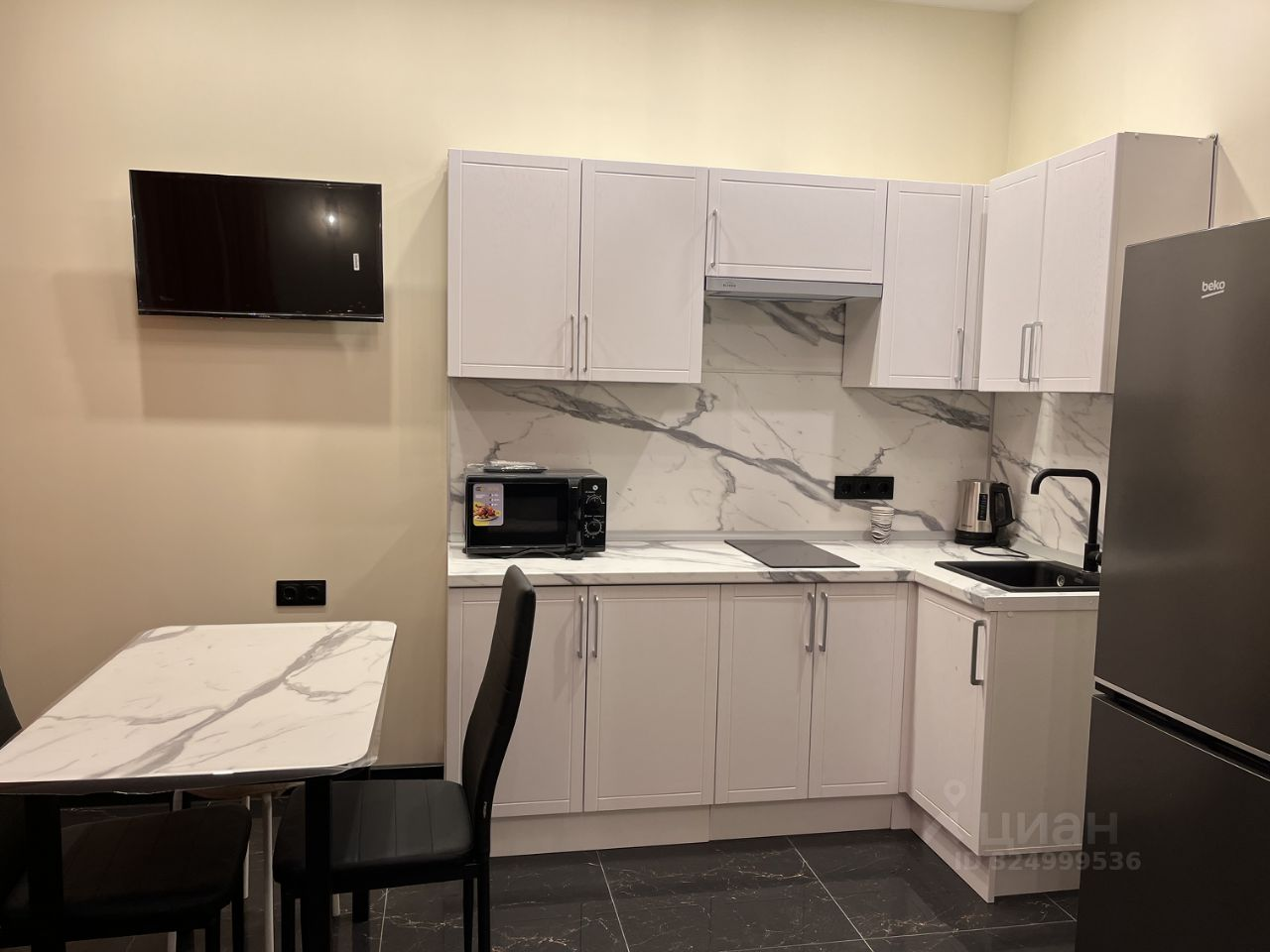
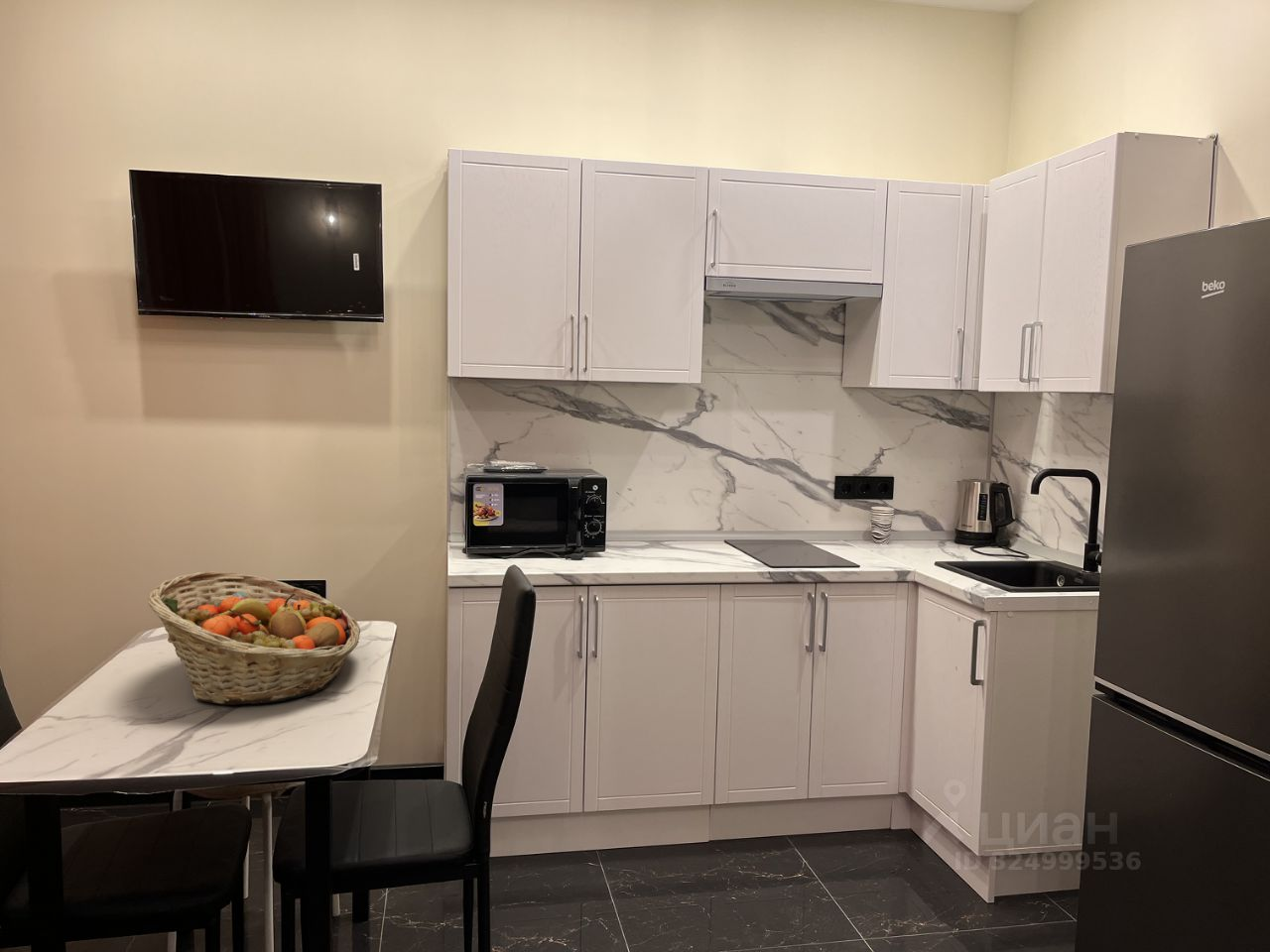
+ fruit basket [147,570,361,706]
